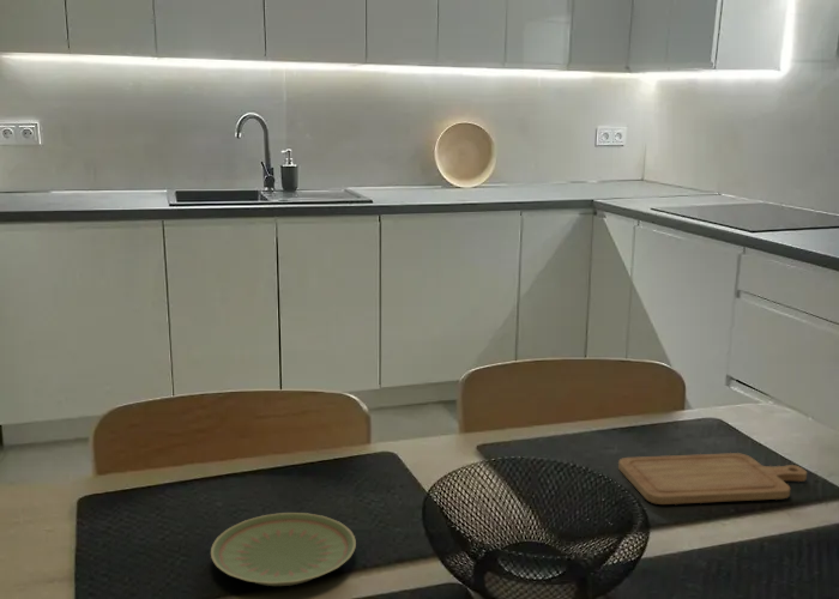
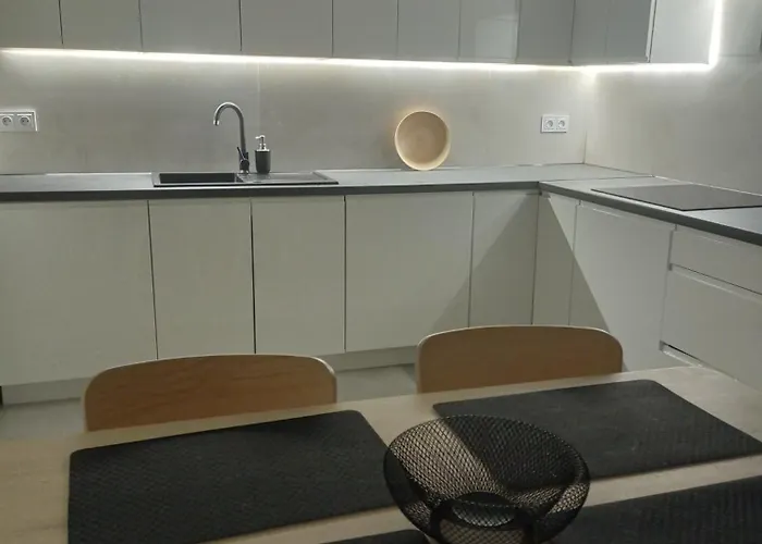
- plate [210,512,357,587]
- chopping board [617,452,808,506]
